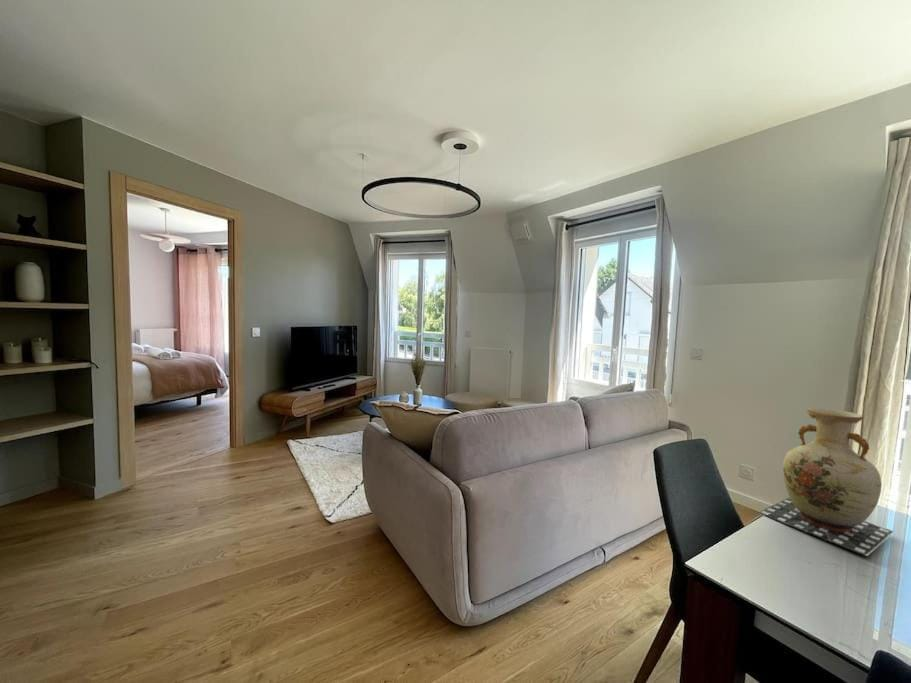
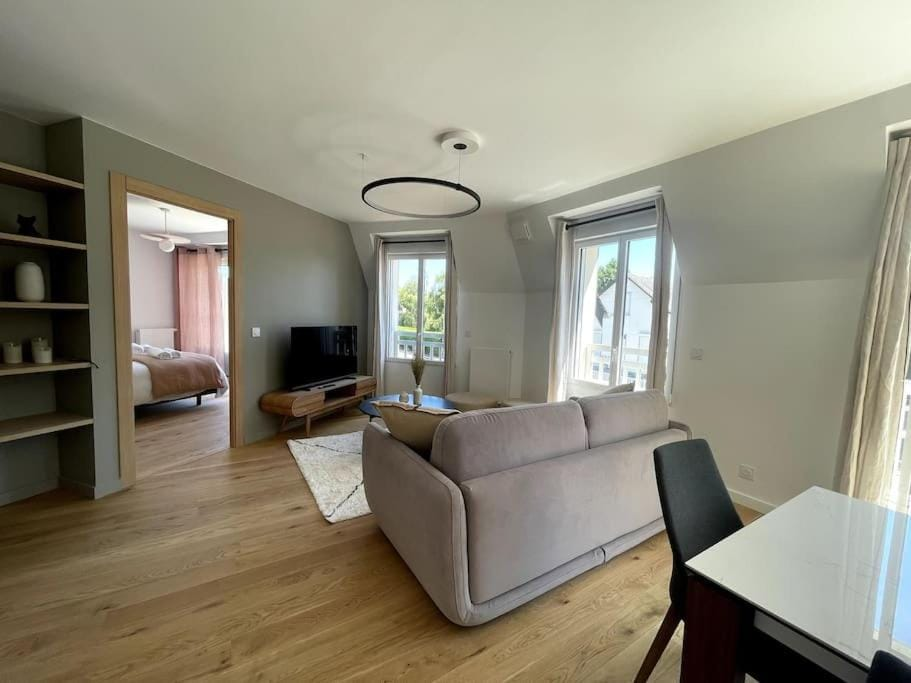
- vase [757,407,896,557]
